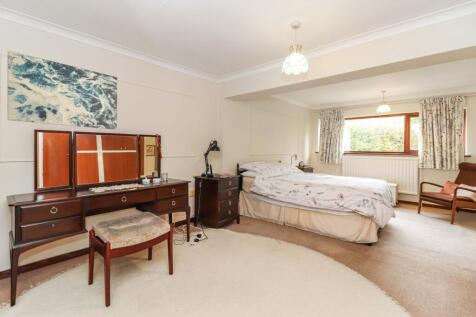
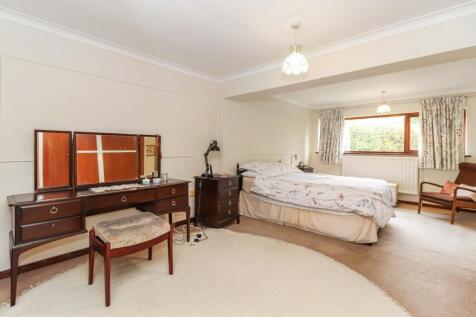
- wall art [7,49,118,131]
